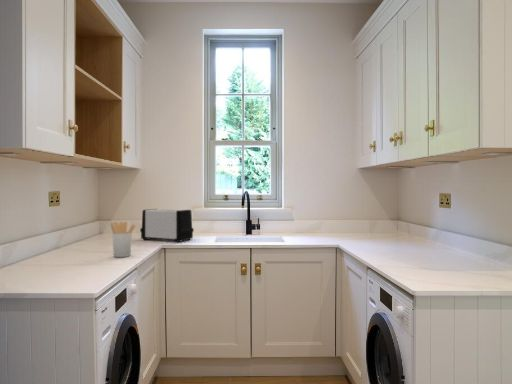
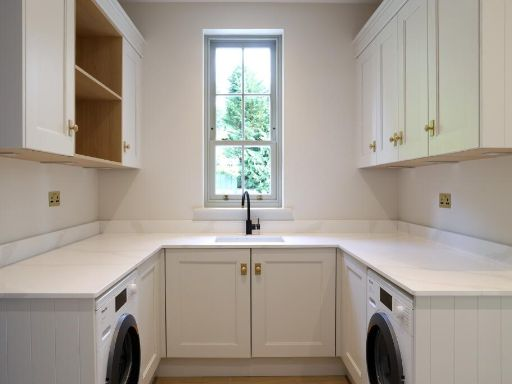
- toaster [139,208,195,243]
- utensil holder [110,221,136,258]
